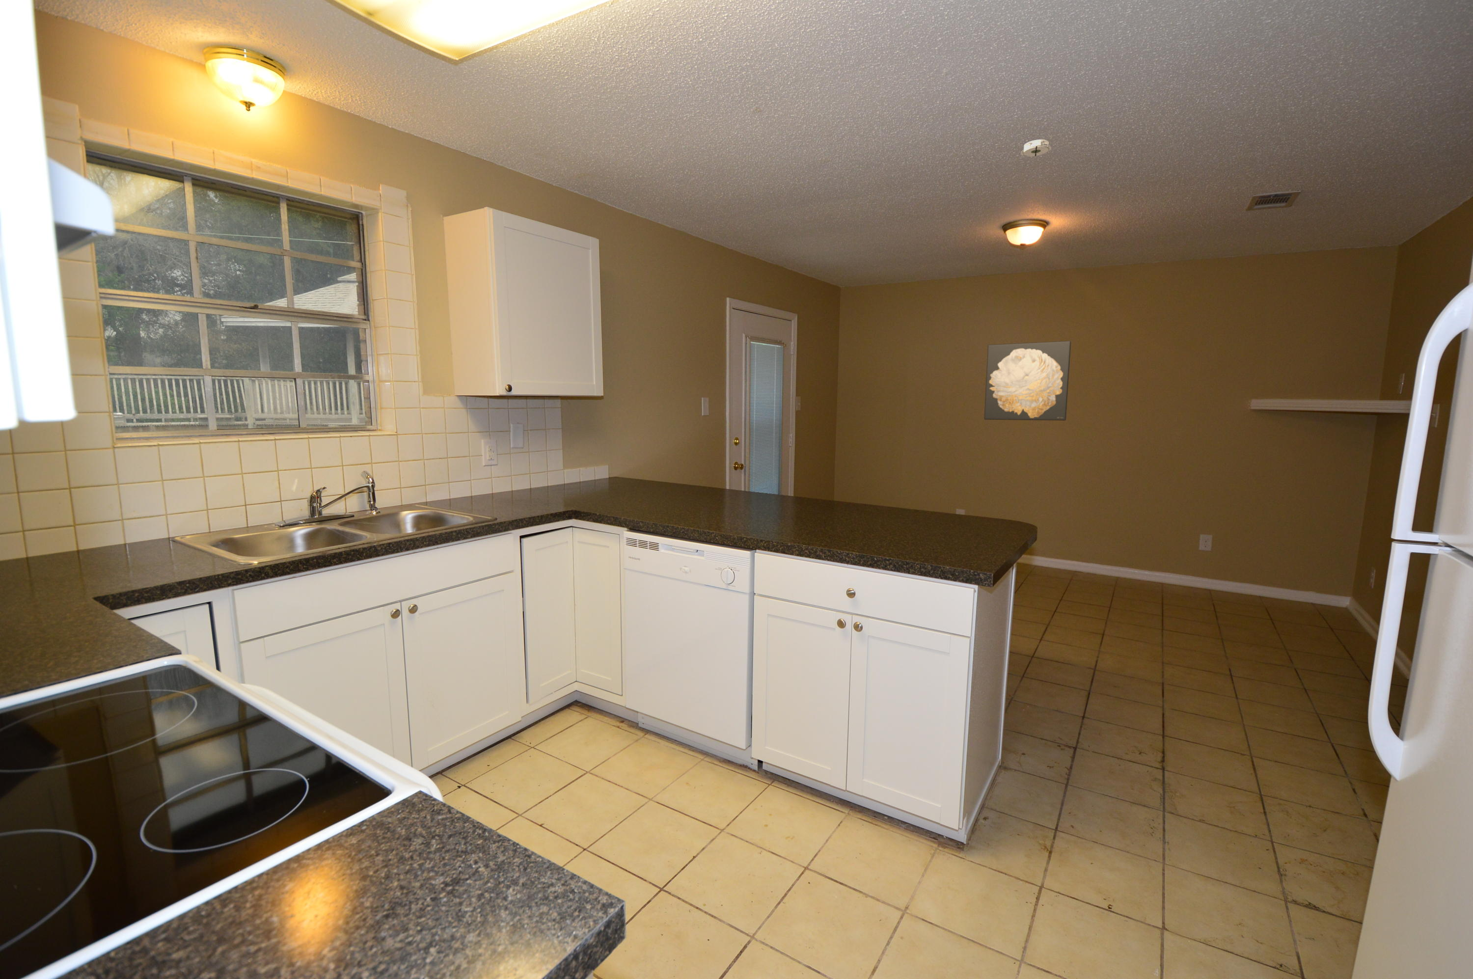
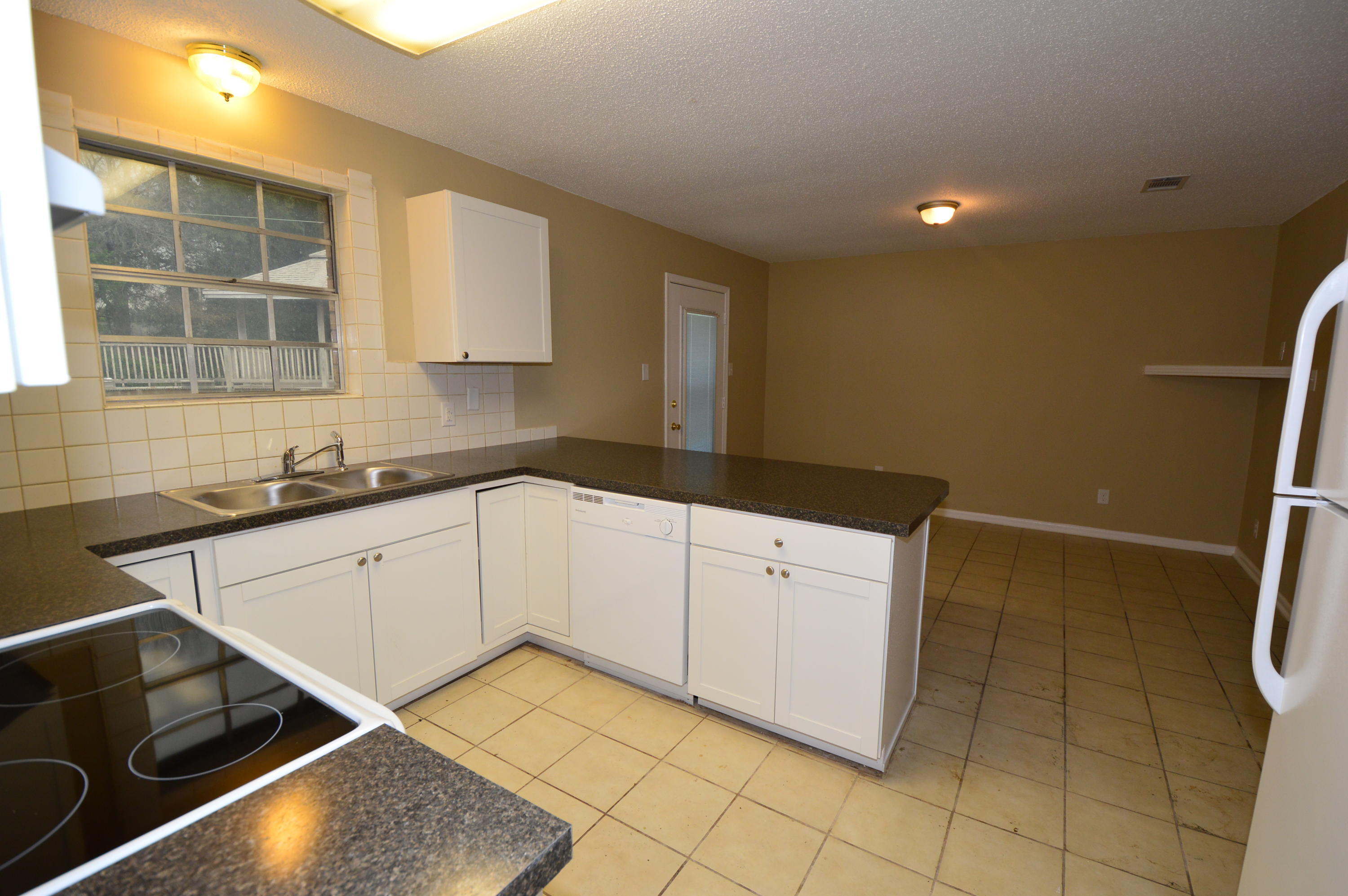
- wall art [983,340,1071,422]
- smoke detector [1018,139,1051,160]
